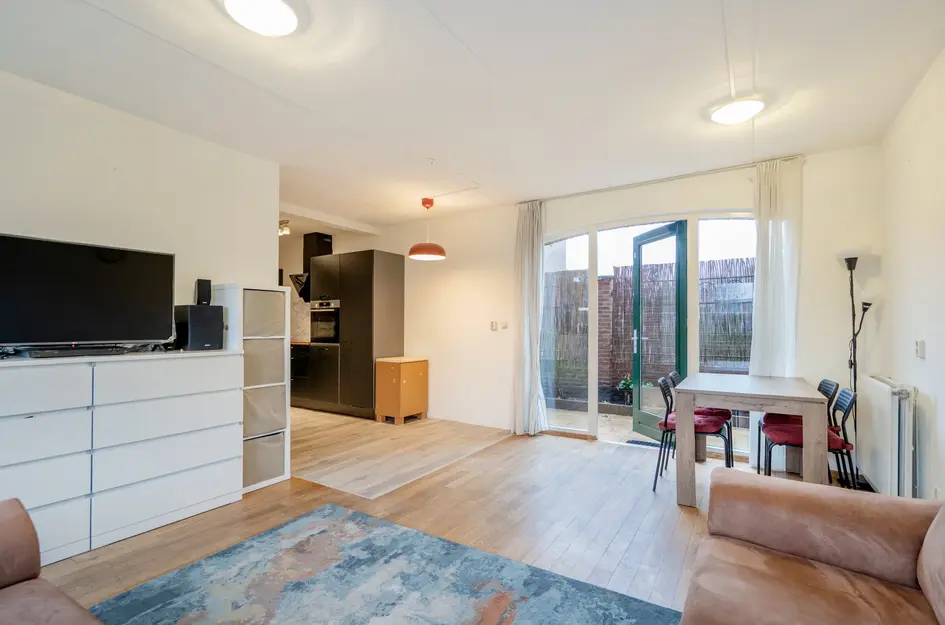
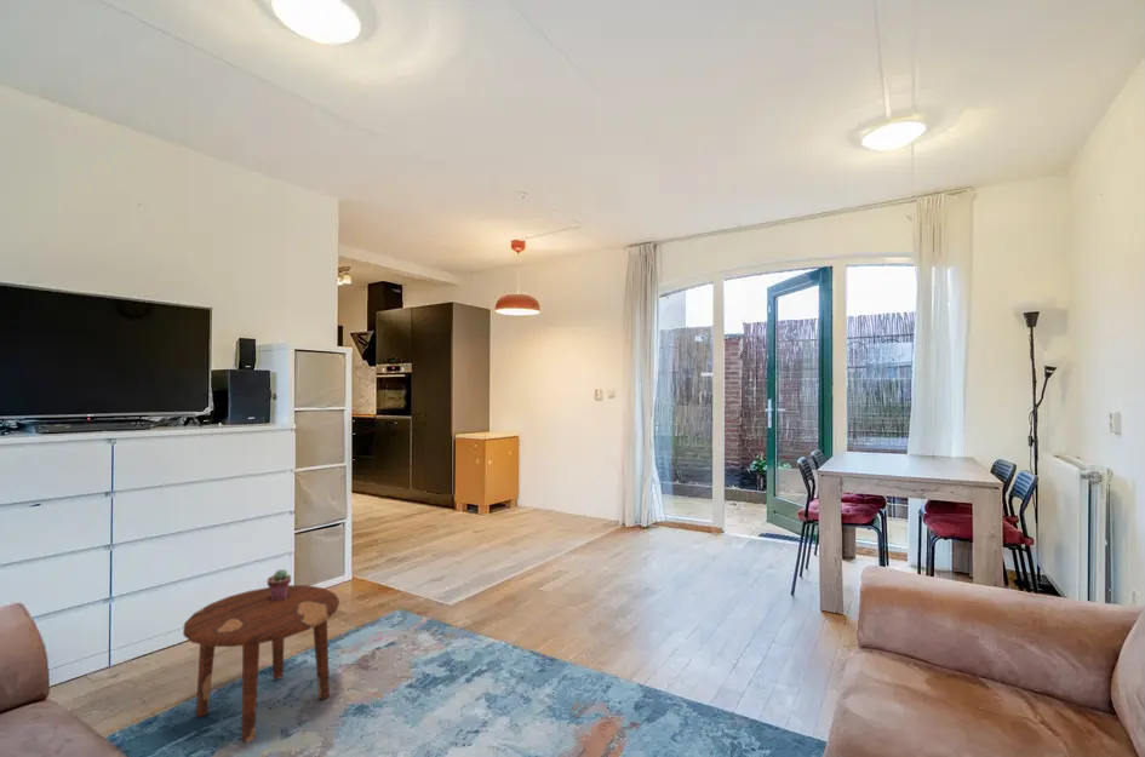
+ side table [182,584,340,744]
+ potted succulent [267,568,292,600]
